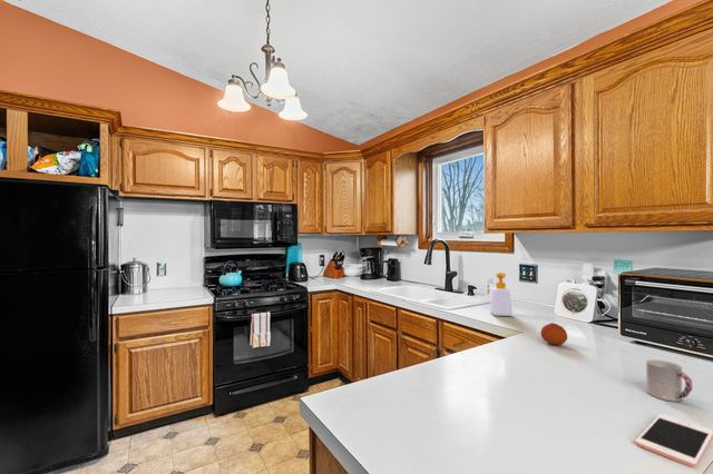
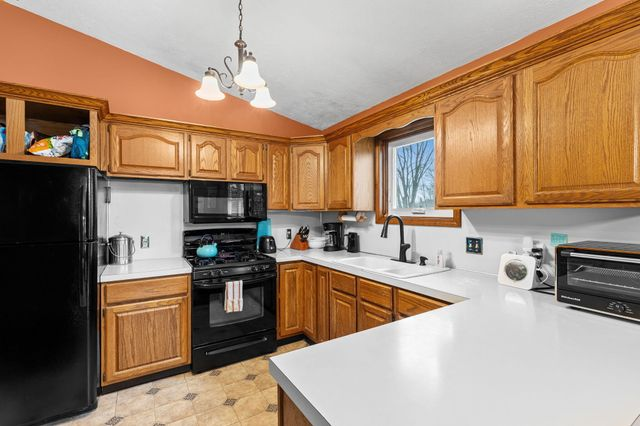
- fruit [539,322,568,346]
- cup [645,358,694,403]
- cell phone [634,413,713,468]
- soap bottle [489,271,514,317]
